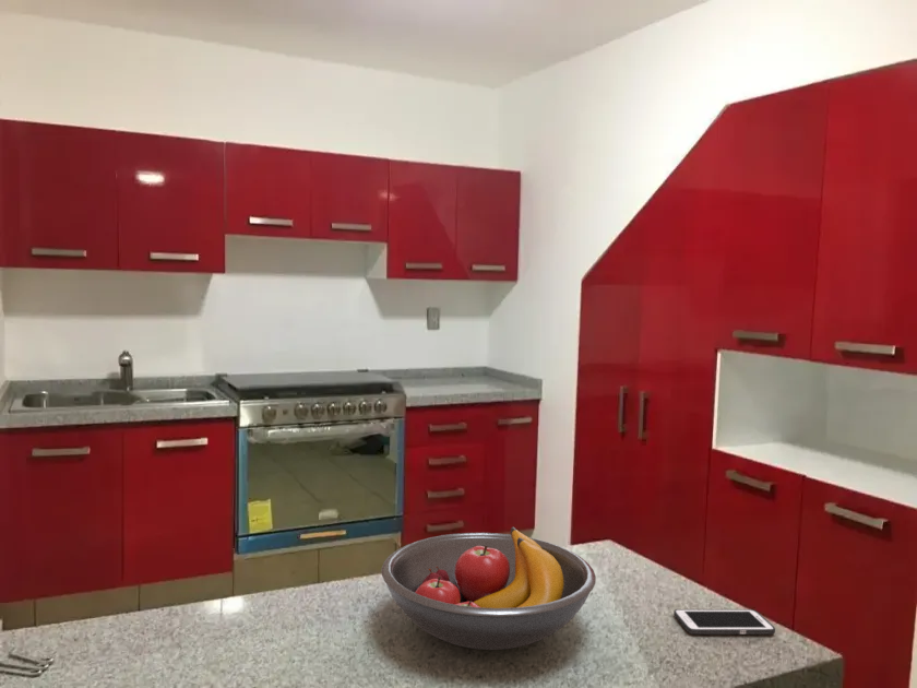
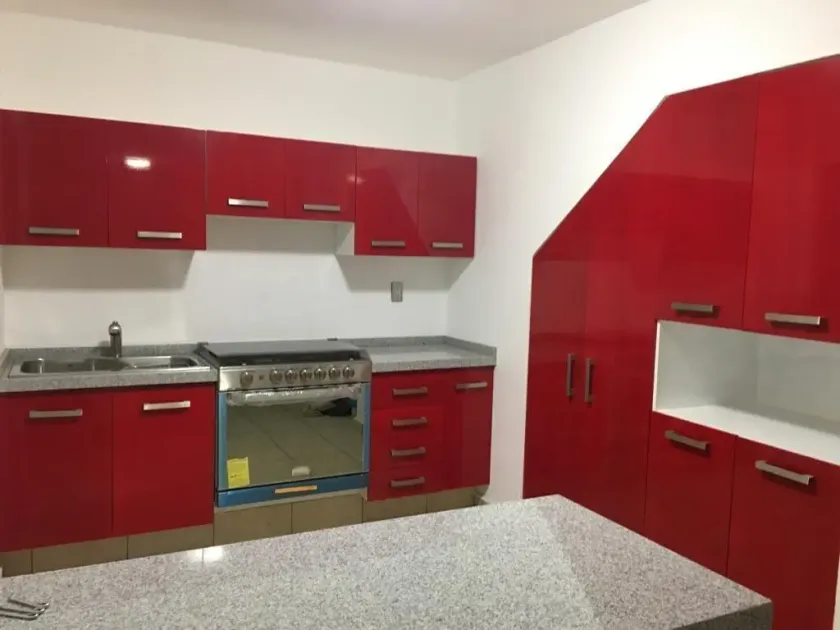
- fruit bowl [381,526,597,651]
- cell phone [672,608,776,636]
